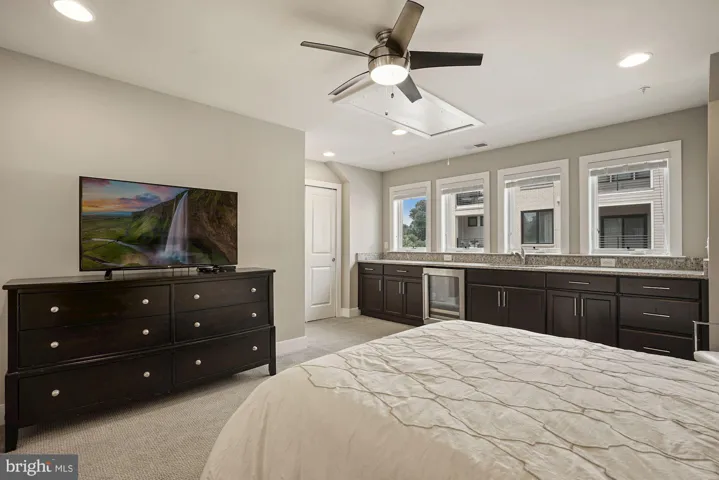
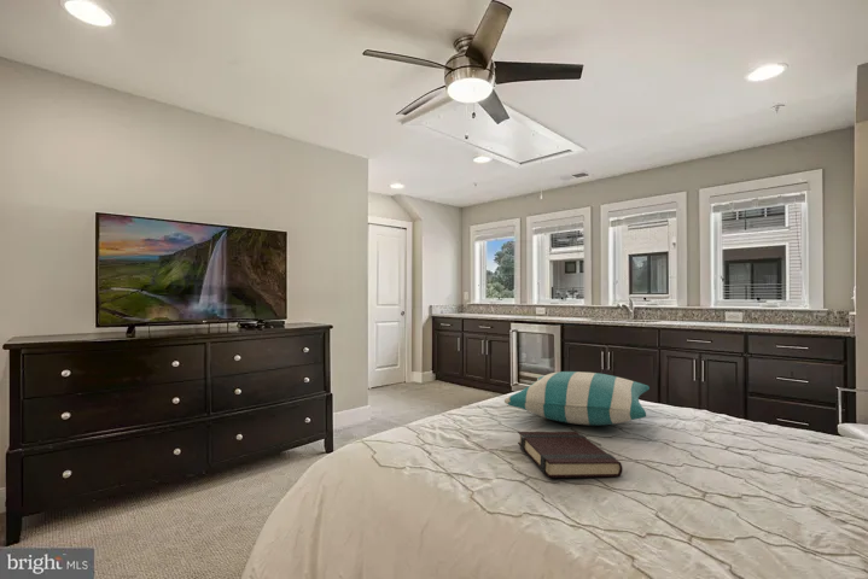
+ pillow [503,370,651,426]
+ book [517,431,624,479]
